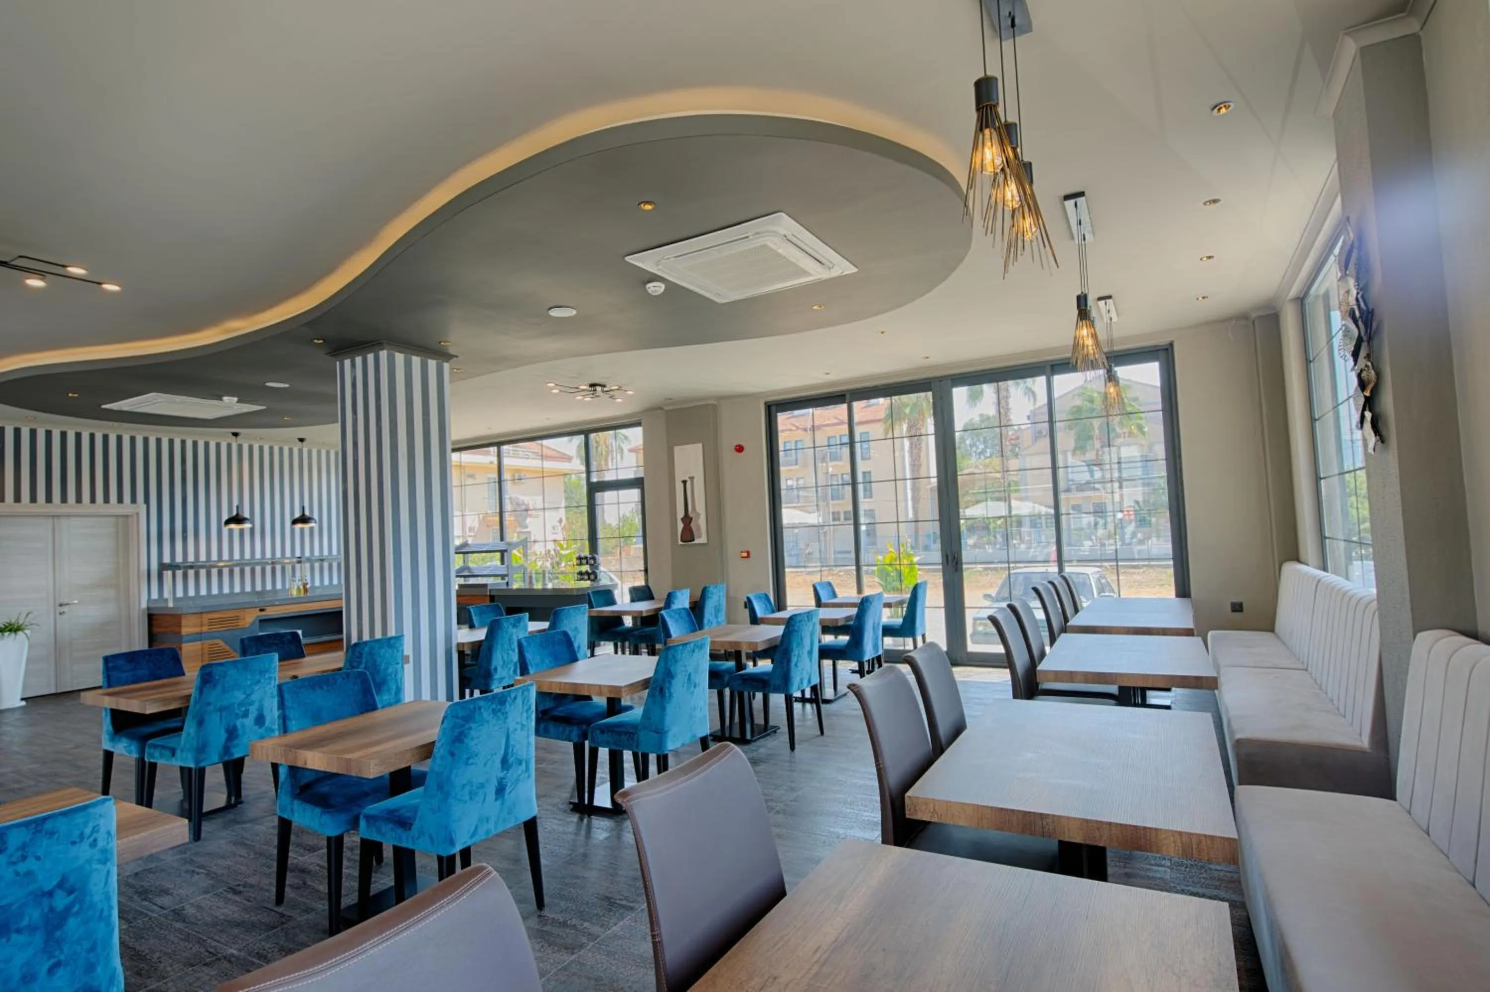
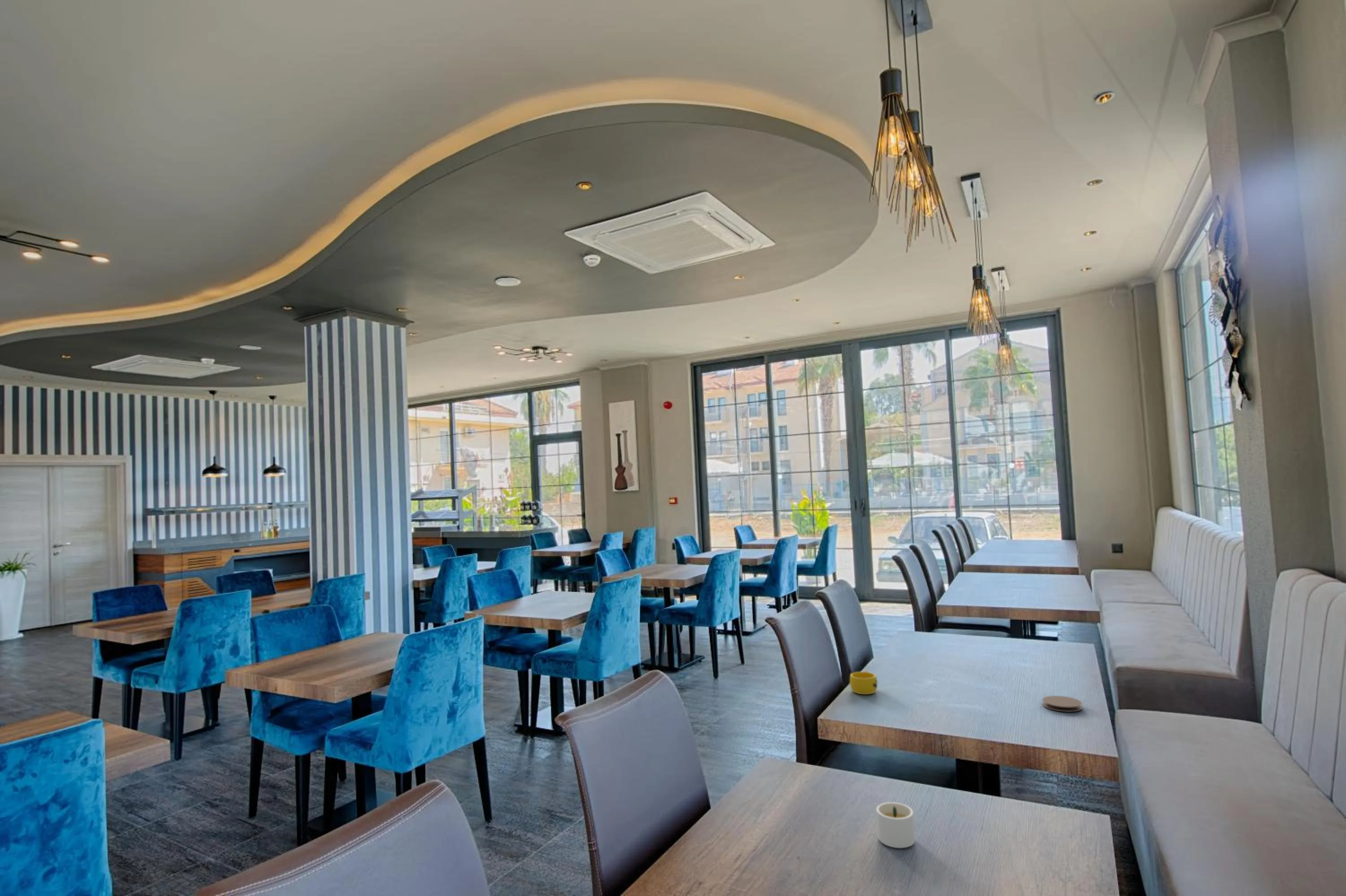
+ candle [876,802,915,848]
+ cup [849,670,878,695]
+ coaster [1042,695,1083,713]
